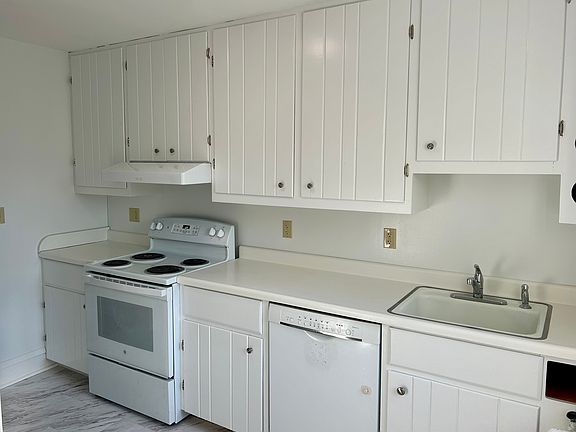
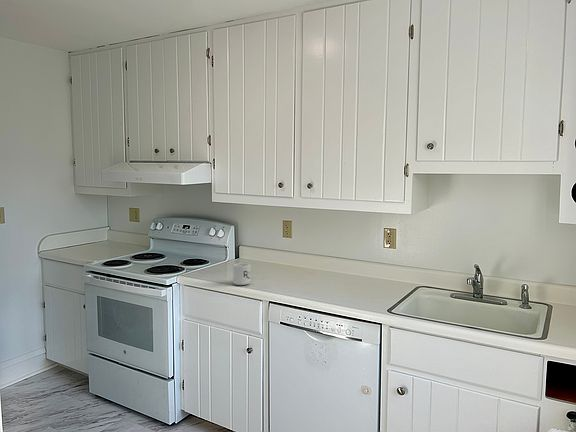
+ mug [232,262,252,286]
